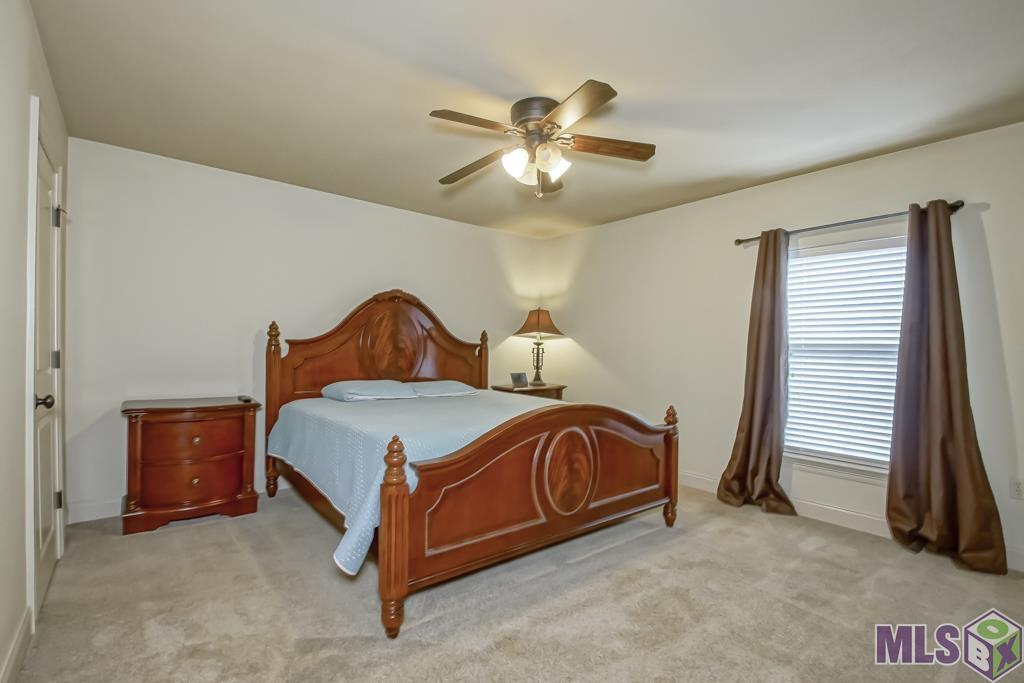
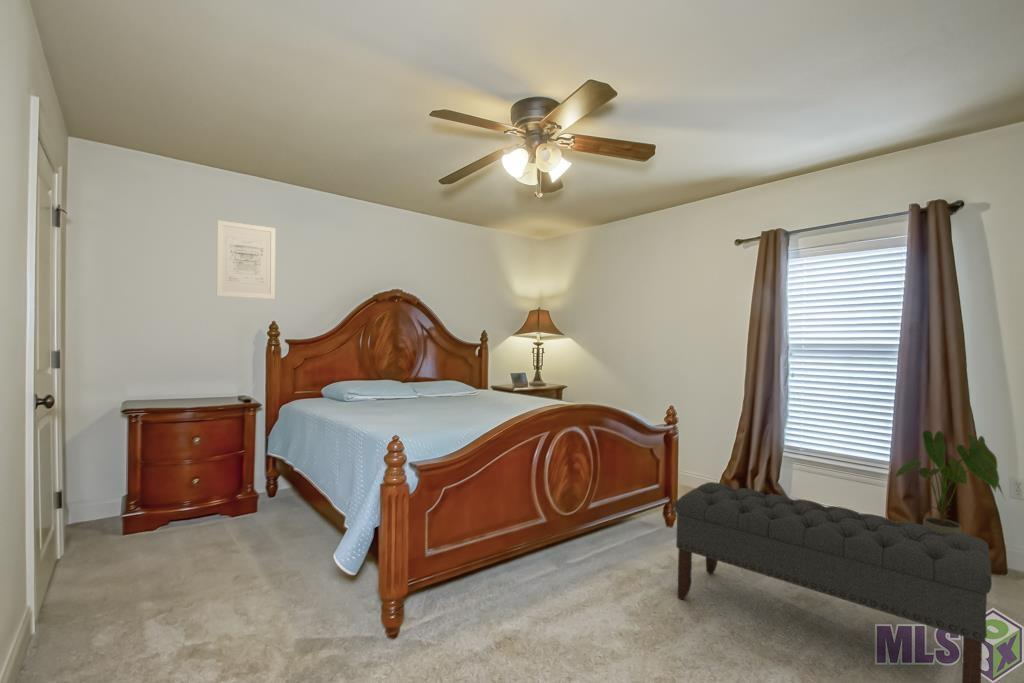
+ bench [674,481,993,683]
+ house plant [892,429,1006,533]
+ wall art [216,220,276,300]
